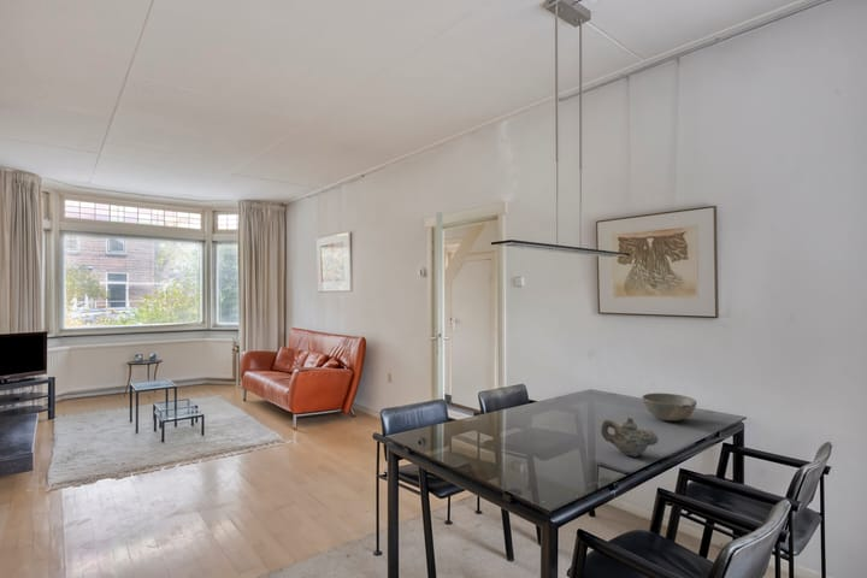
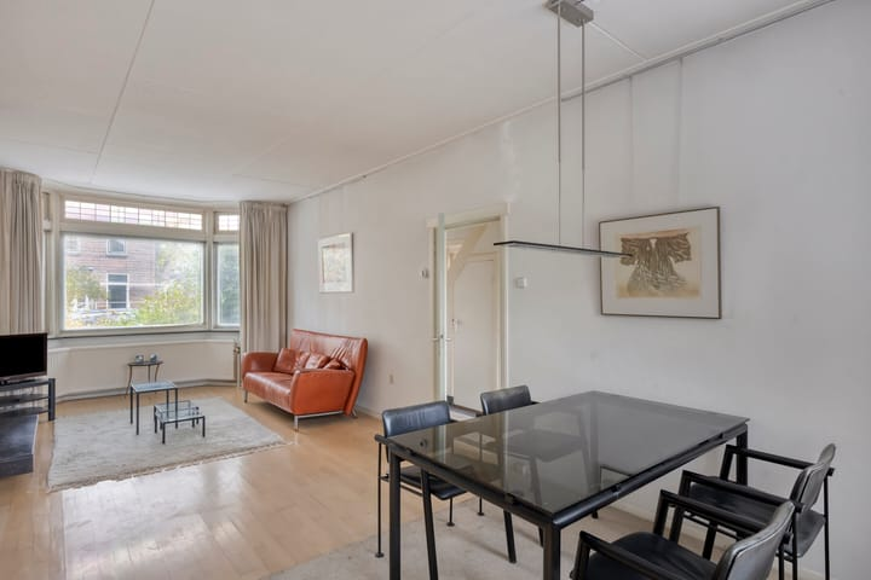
- teapot [600,415,660,458]
- bowl [641,393,697,423]
